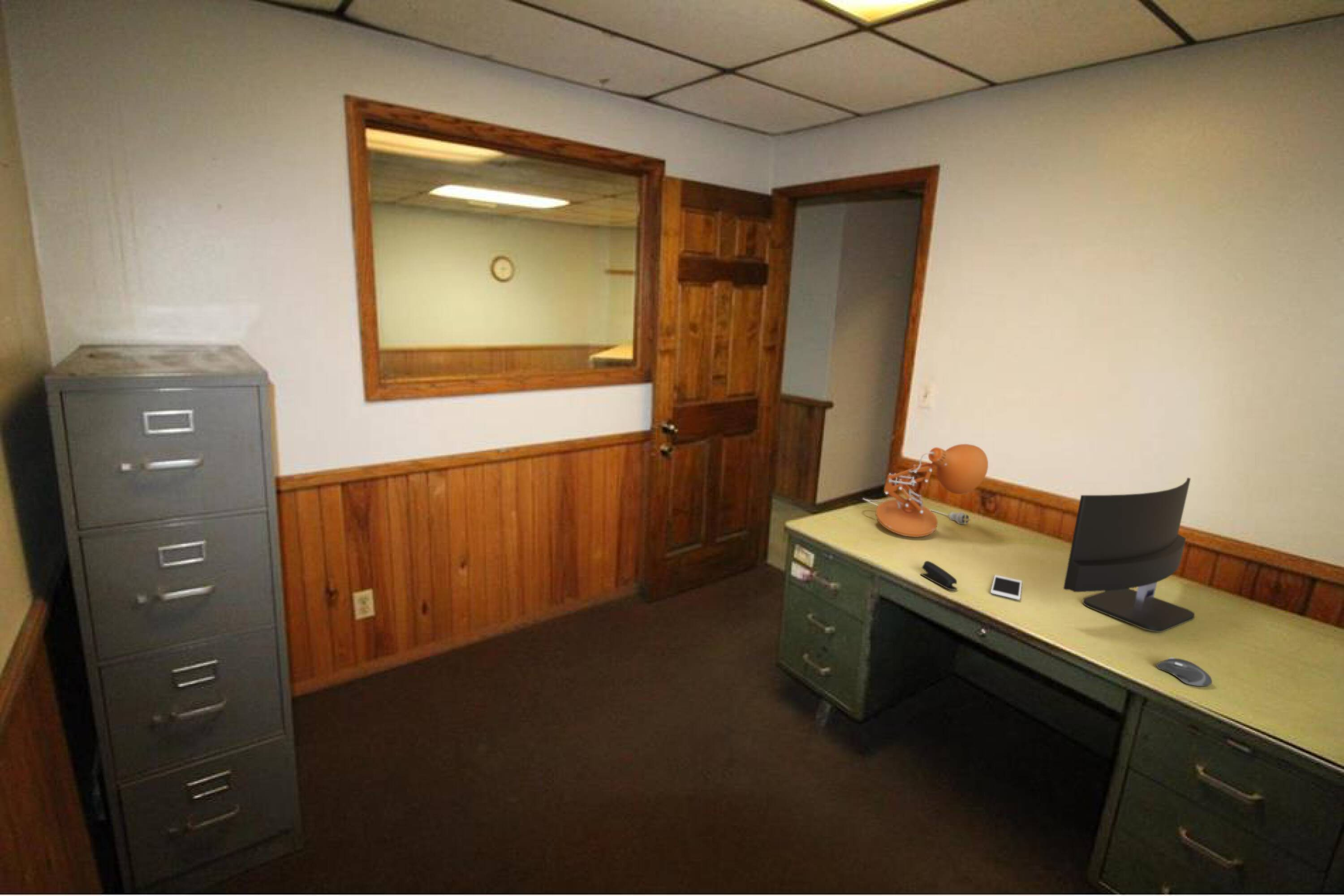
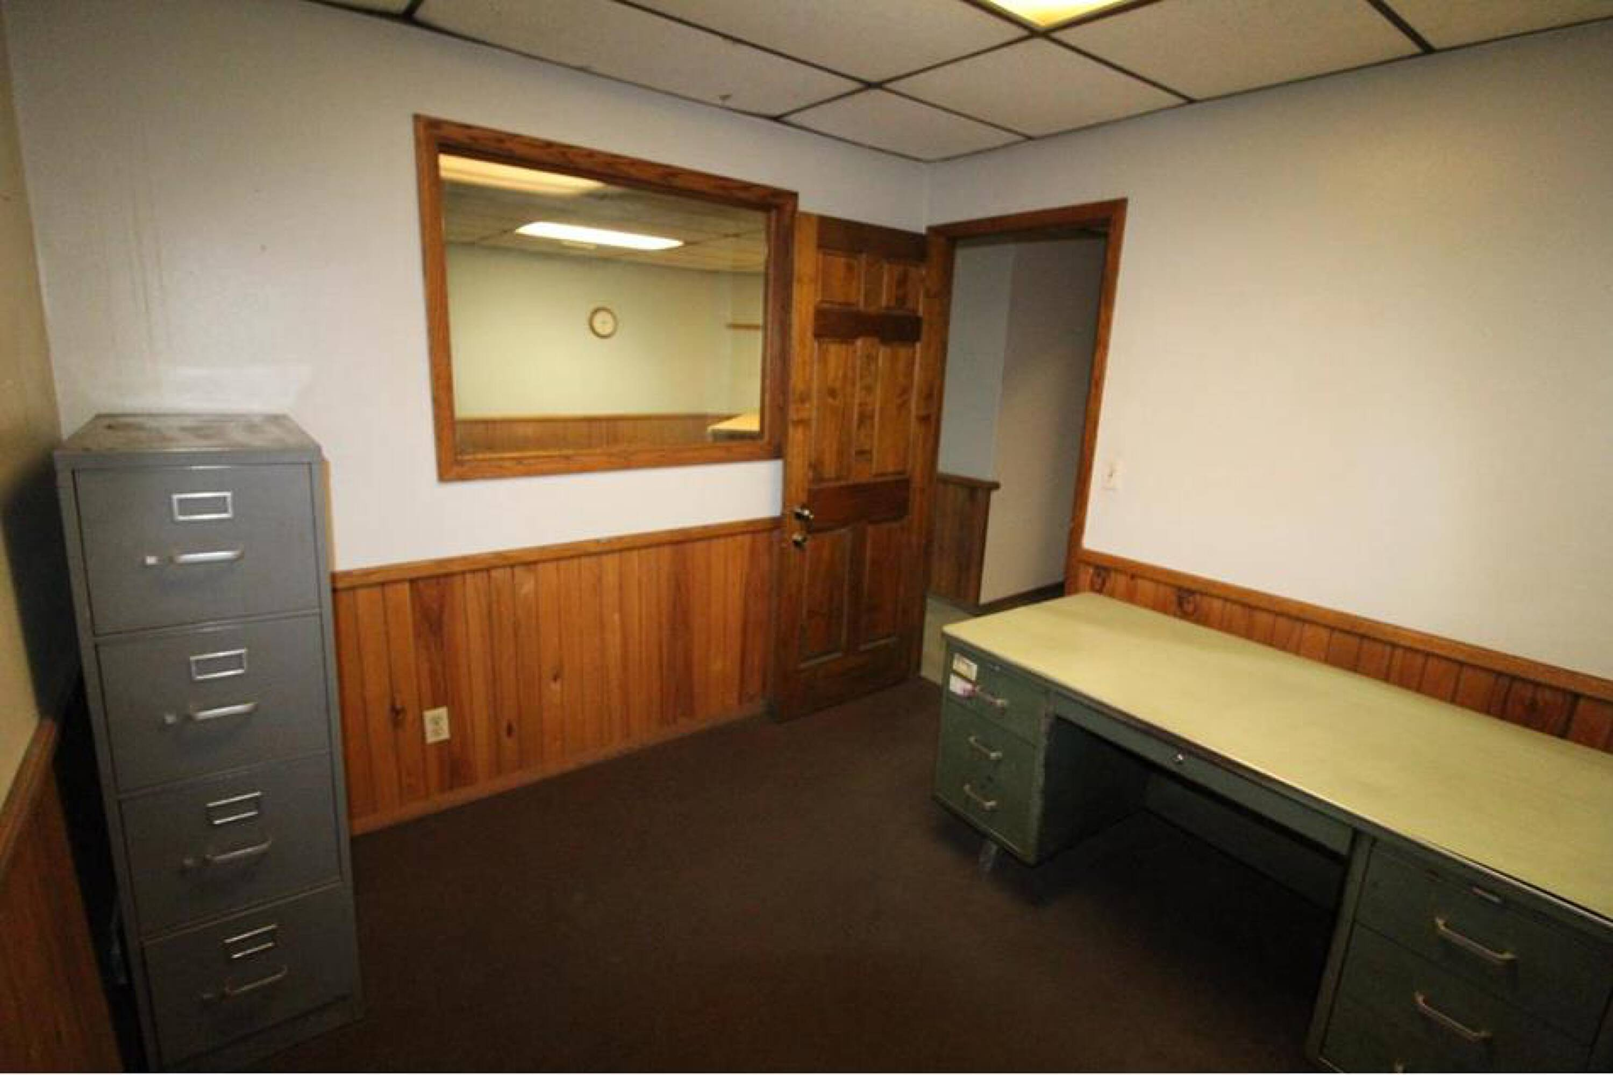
- stapler [920,560,958,590]
- computer mouse [1156,657,1213,687]
- computer monitor [1063,477,1195,633]
- desk lamp [862,444,989,538]
- cell phone [990,574,1023,600]
